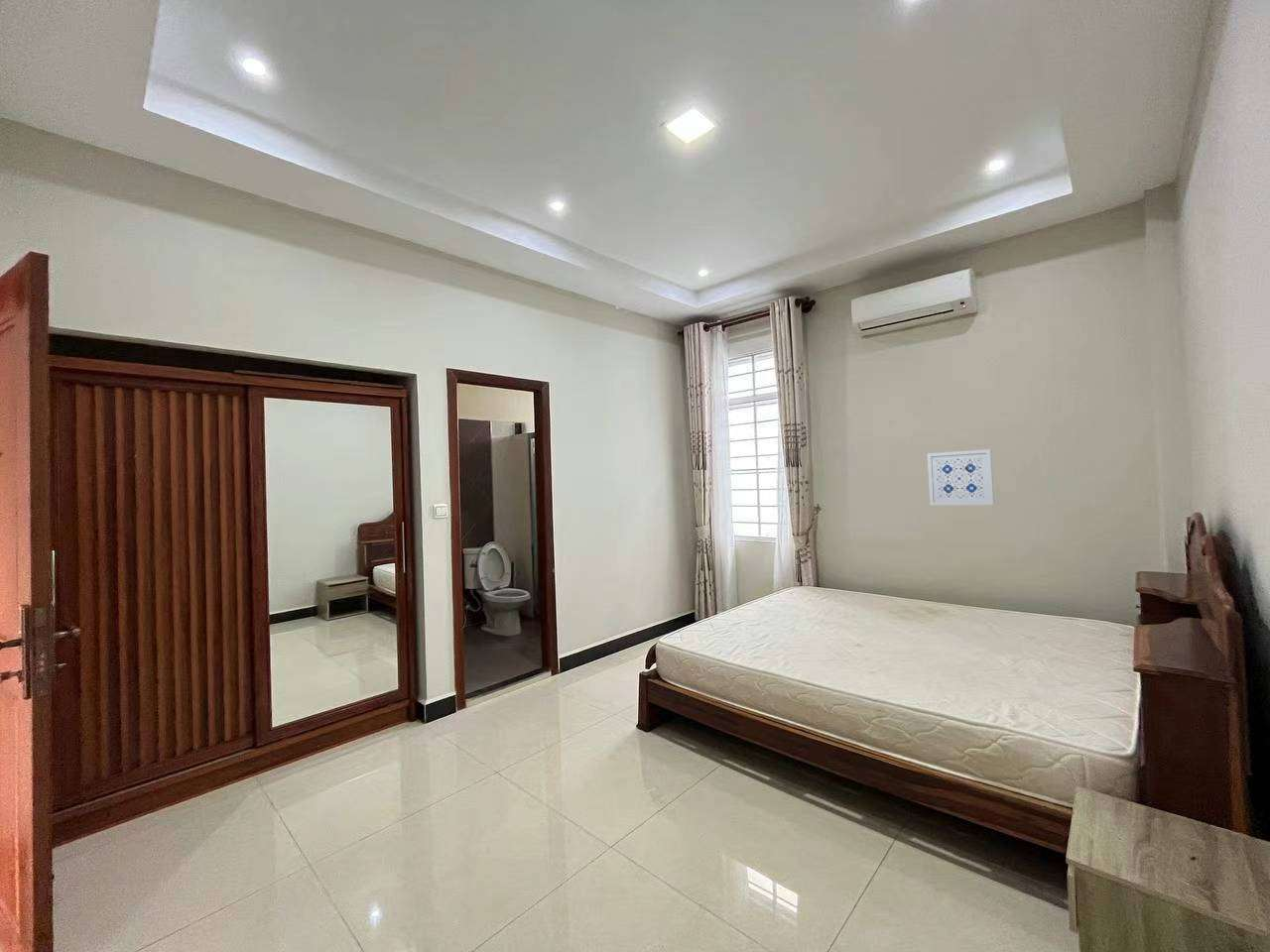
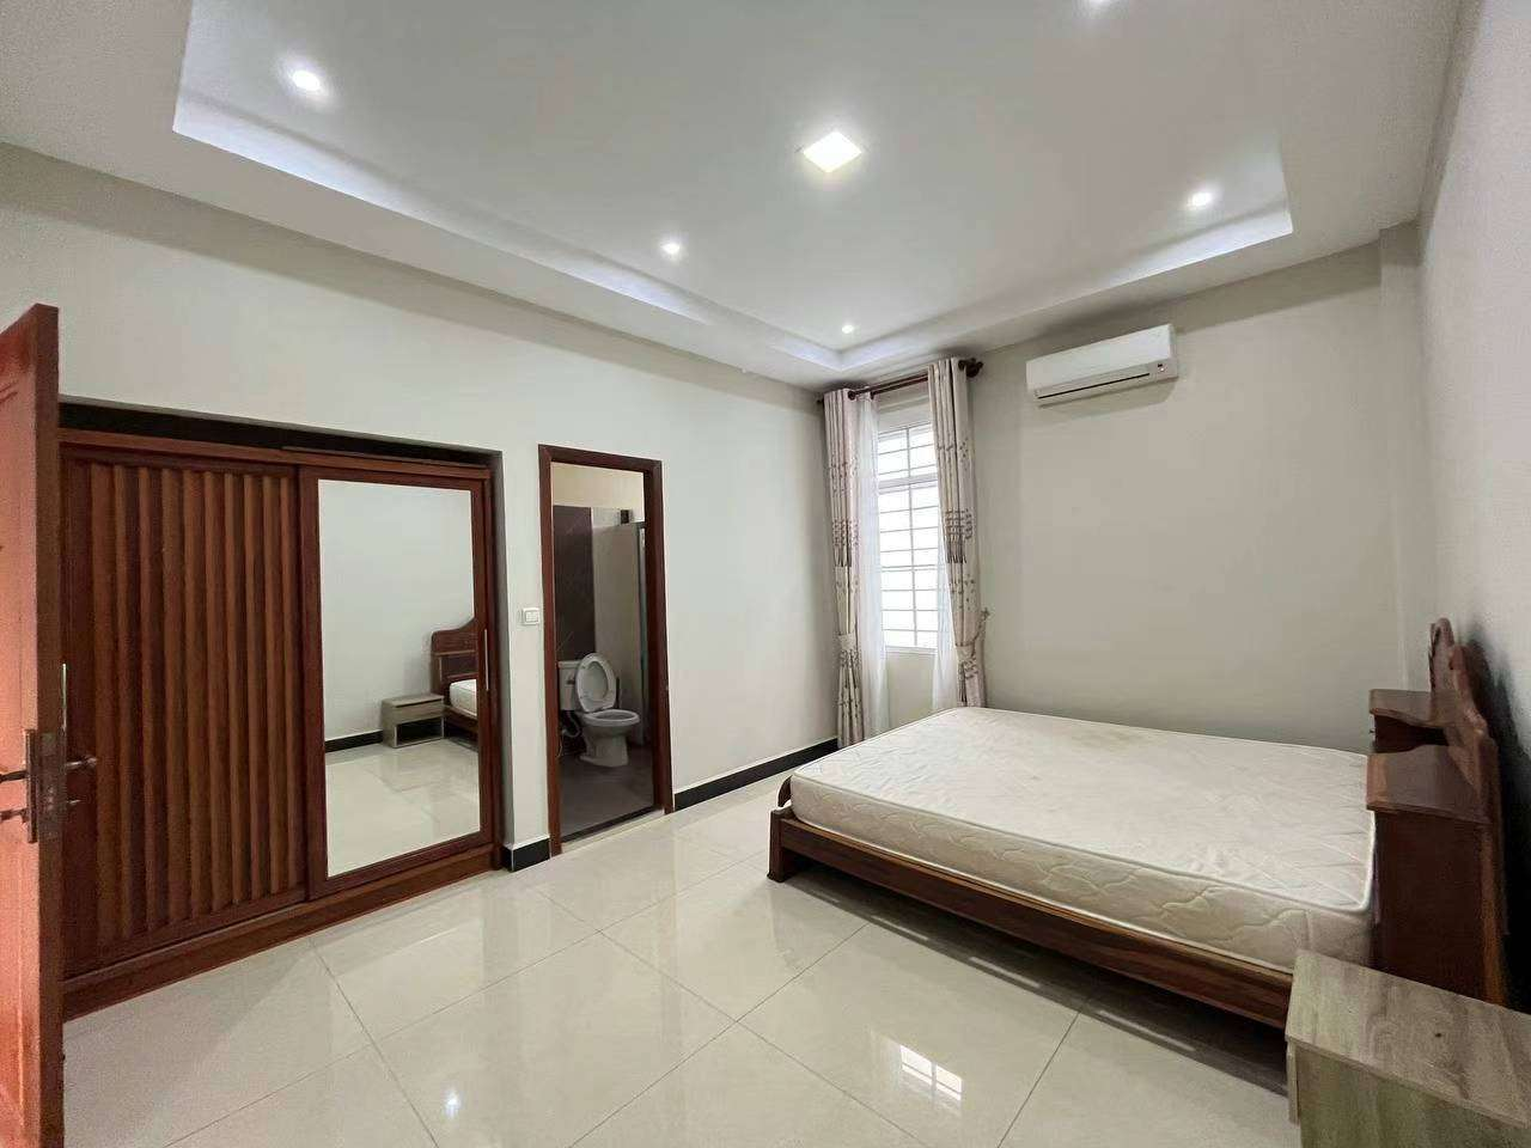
- wall art [927,448,995,506]
